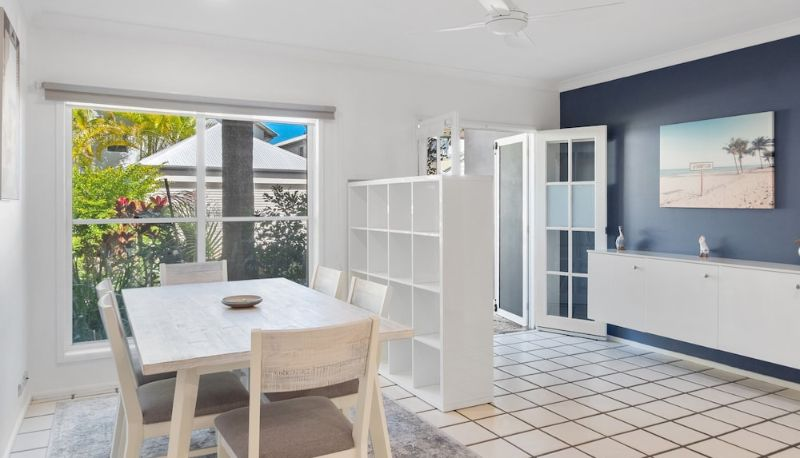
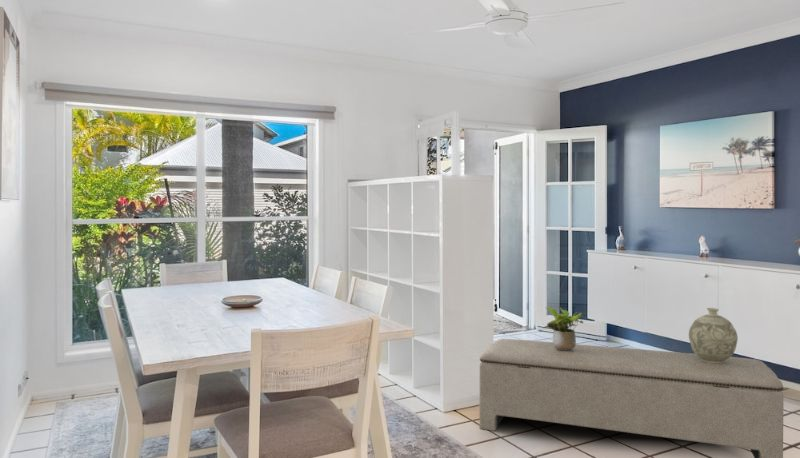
+ decorative vase [688,307,739,363]
+ potted plant [543,306,584,350]
+ bench [479,338,784,458]
